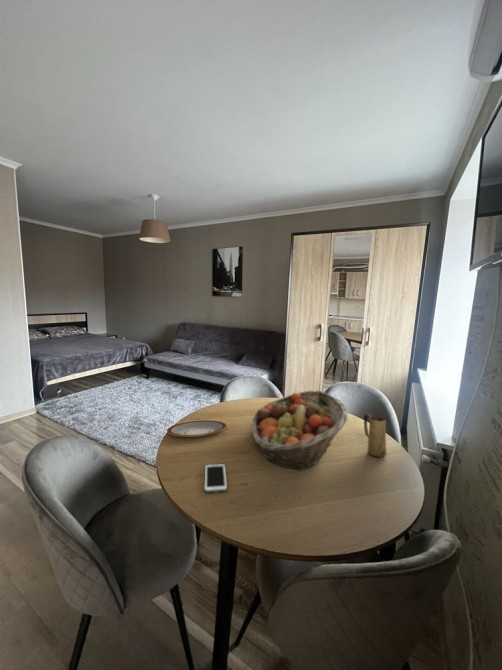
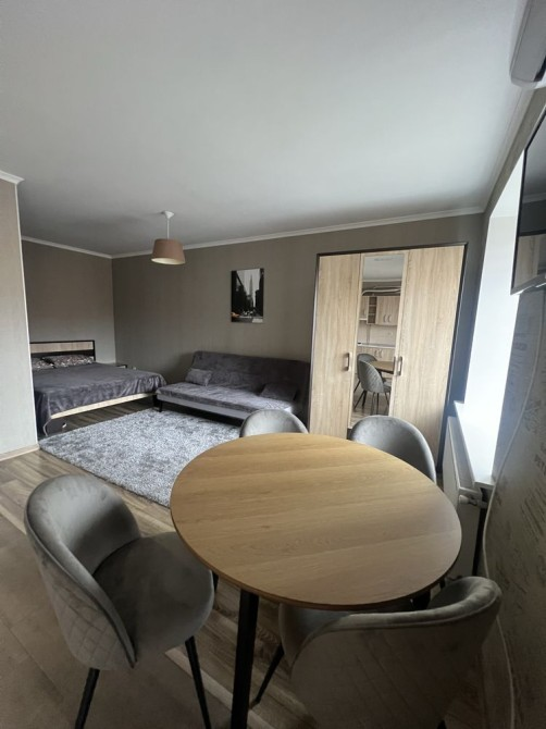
- fruit basket [251,390,349,472]
- cell phone [203,463,228,494]
- plate [166,419,227,438]
- mug [363,413,388,458]
